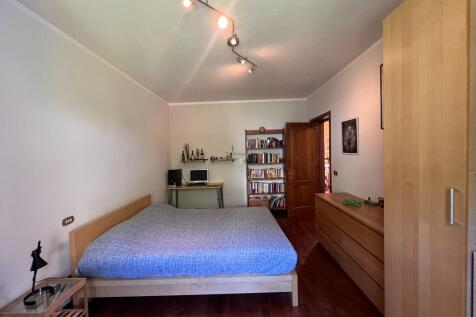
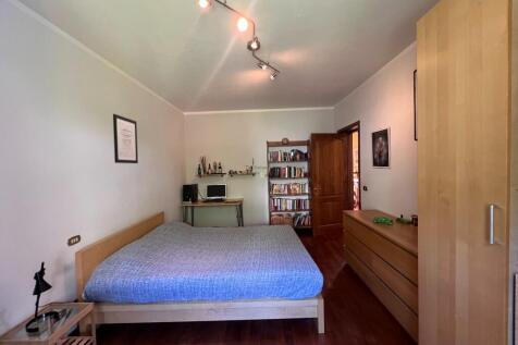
+ wall art [112,113,139,164]
